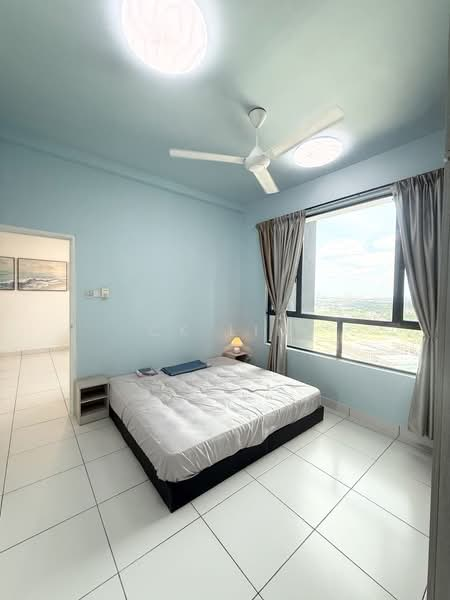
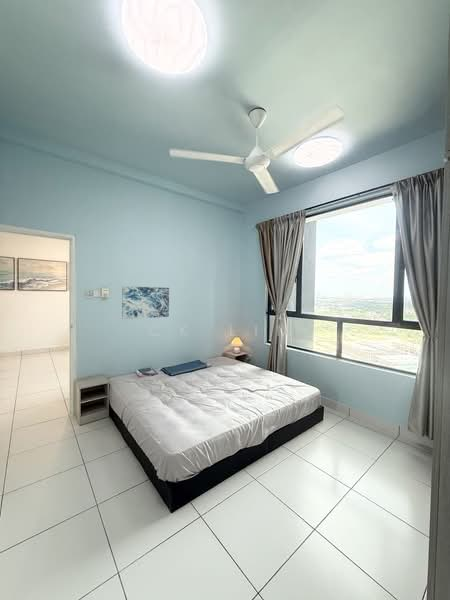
+ wall art [121,285,170,320]
